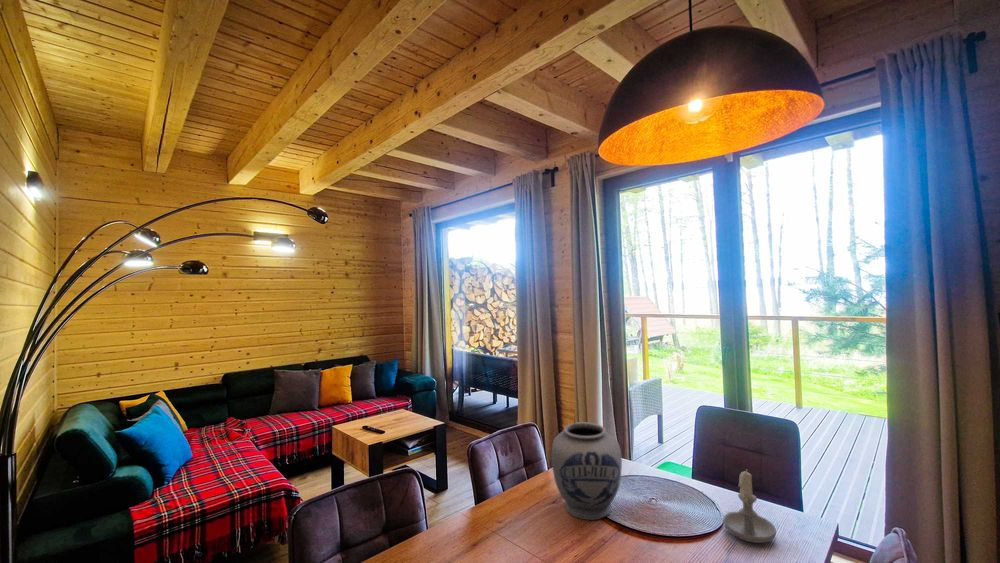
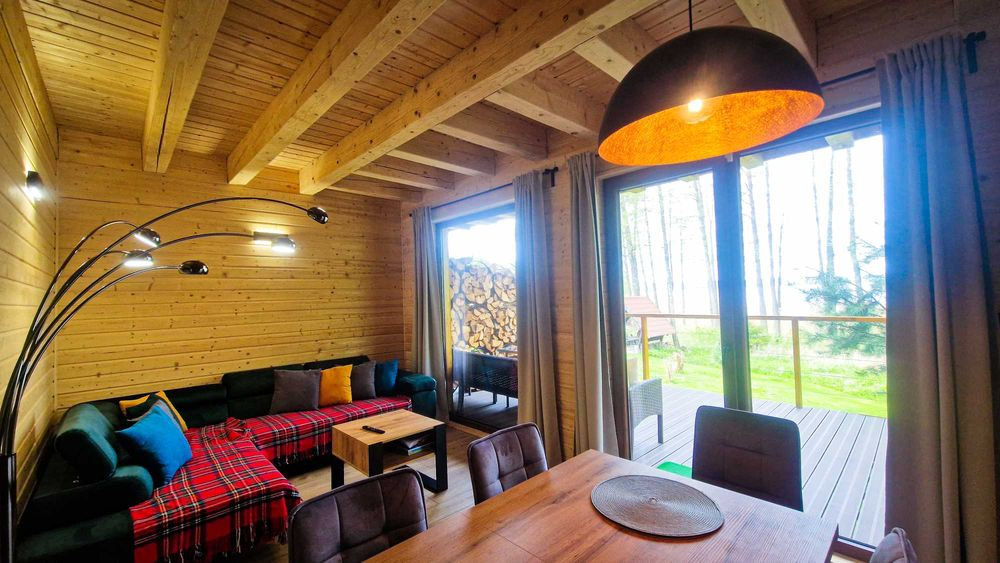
- candle [722,468,777,544]
- vase [550,421,623,521]
